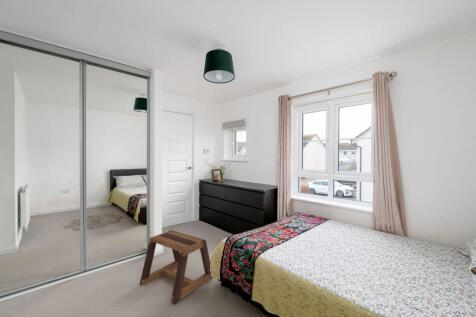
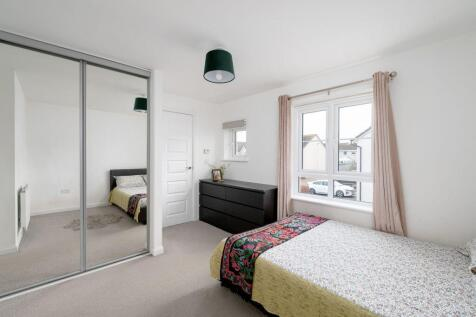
- stool [139,229,213,305]
